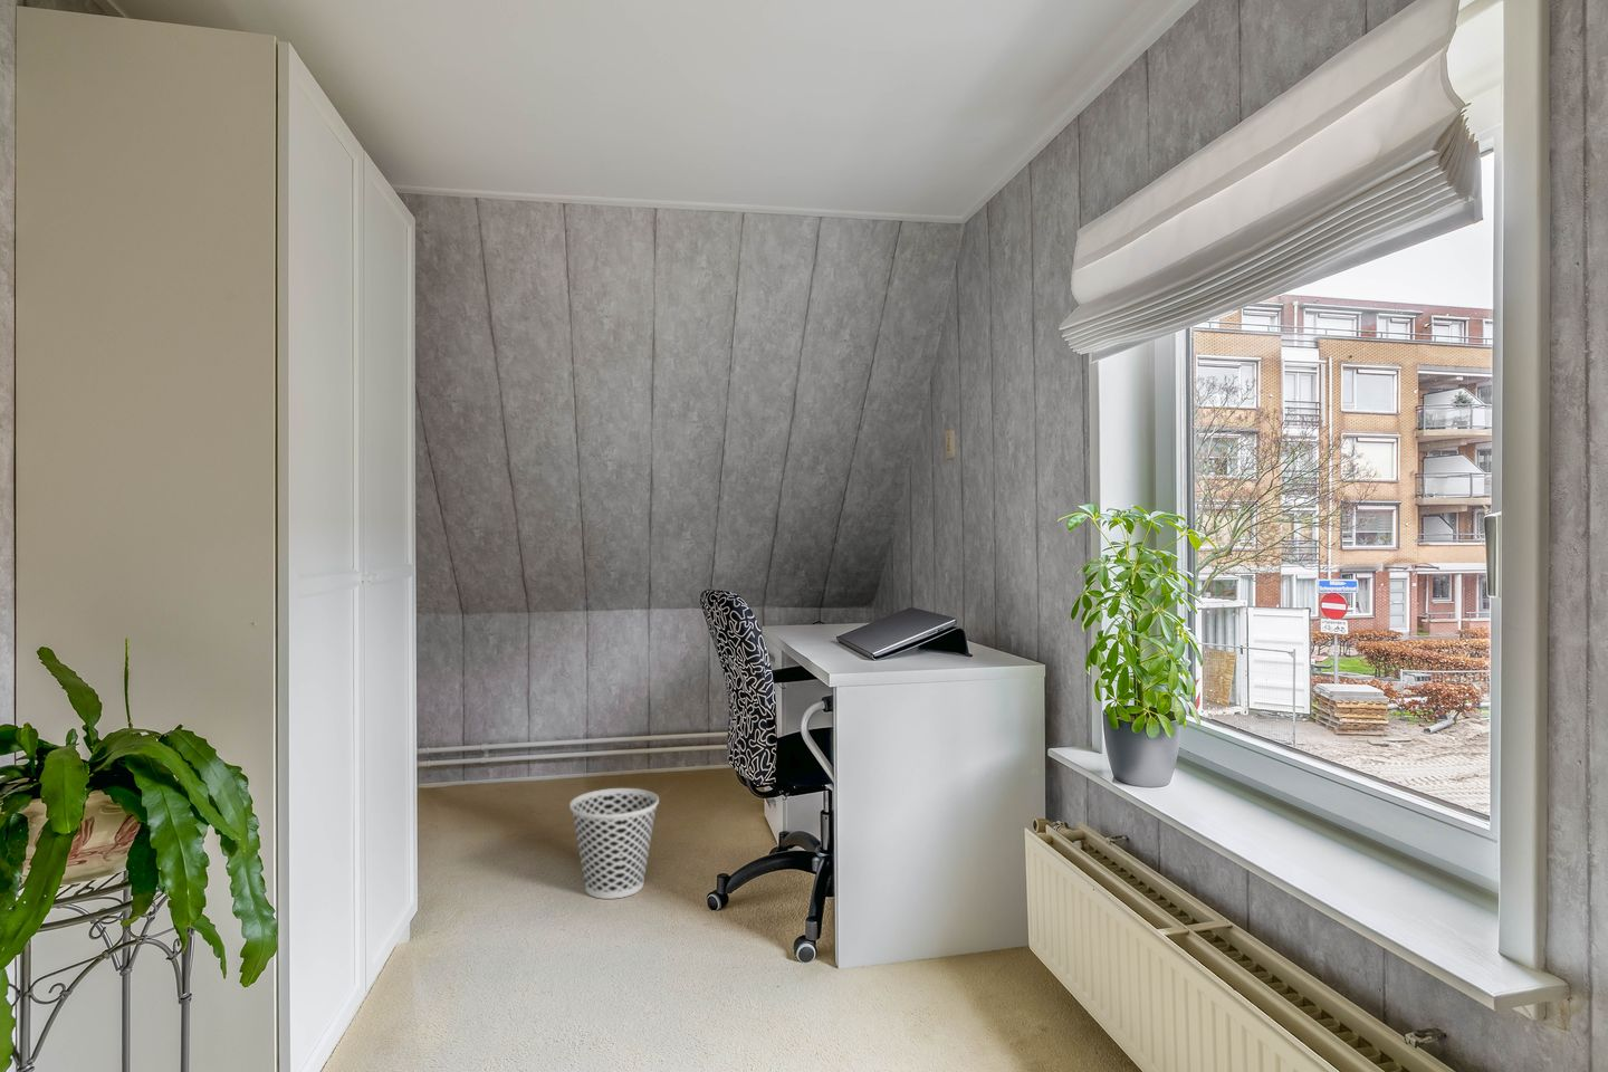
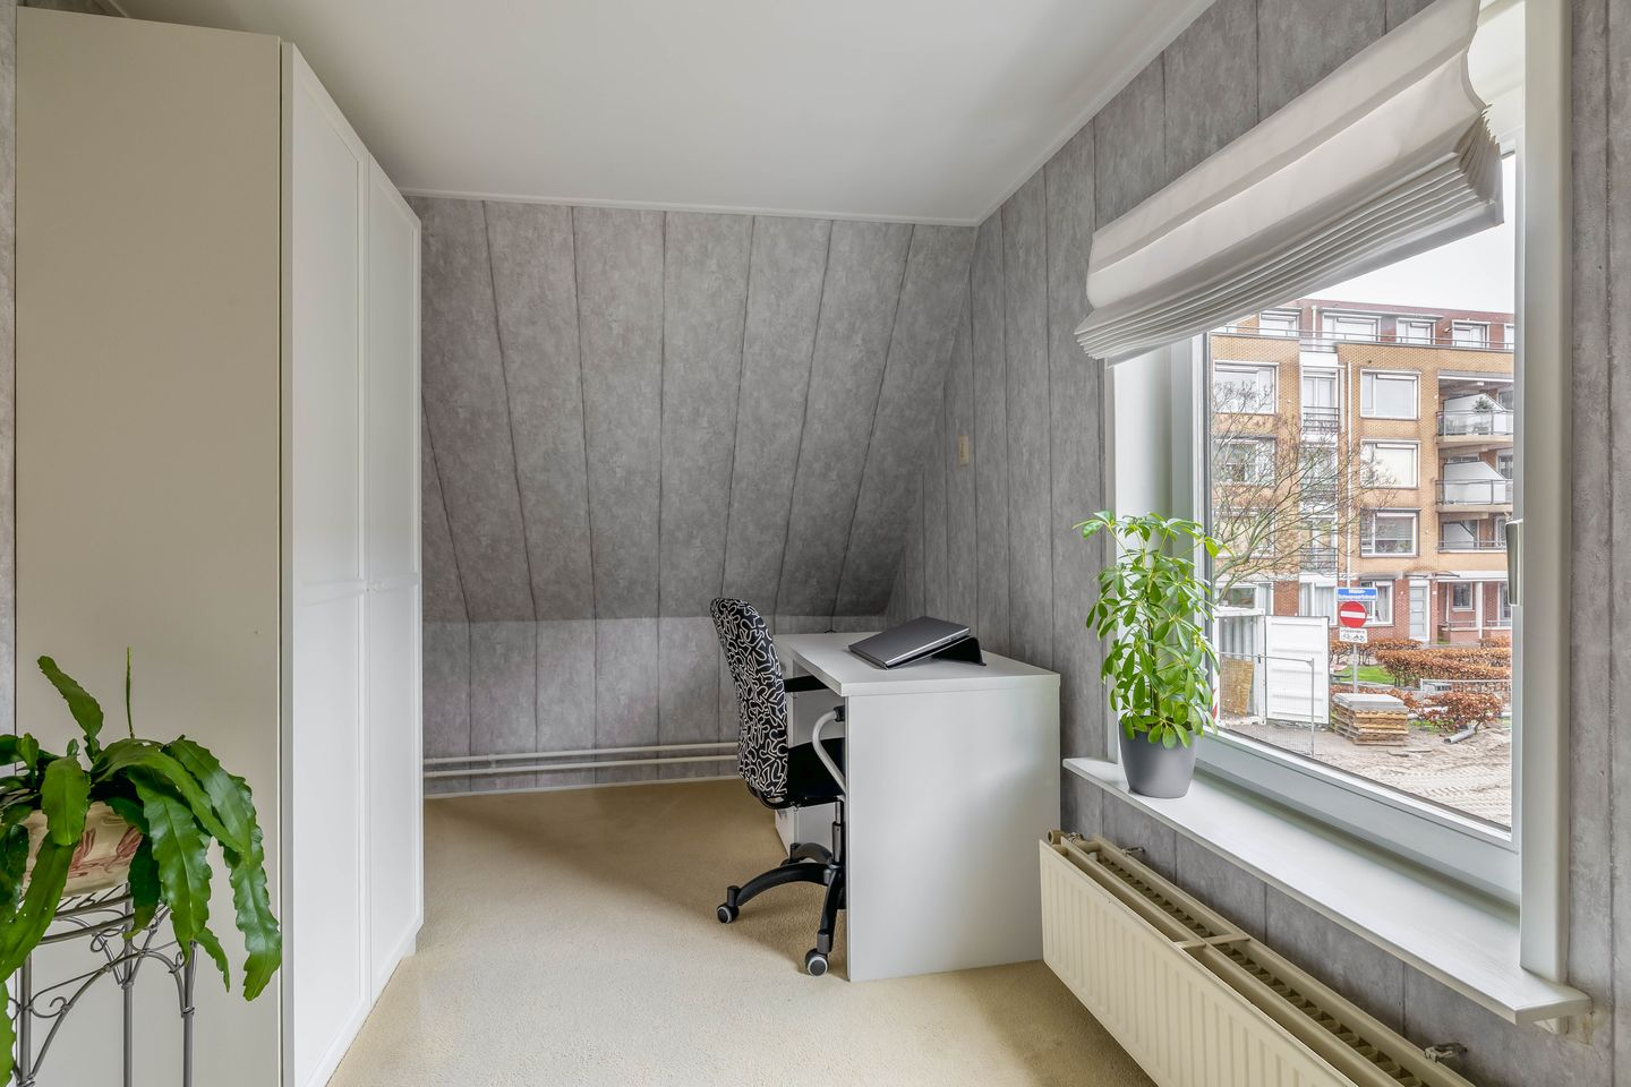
- wastebasket [568,787,660,900]
